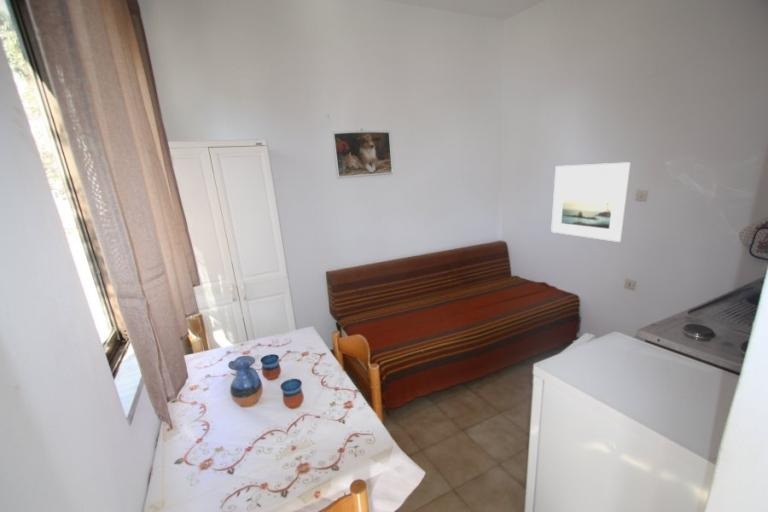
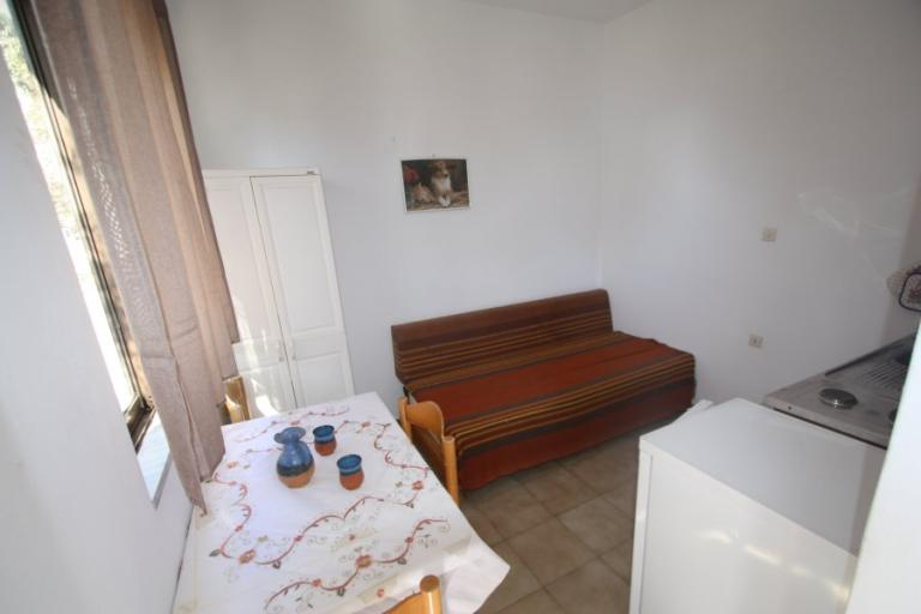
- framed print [550,161,632,243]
